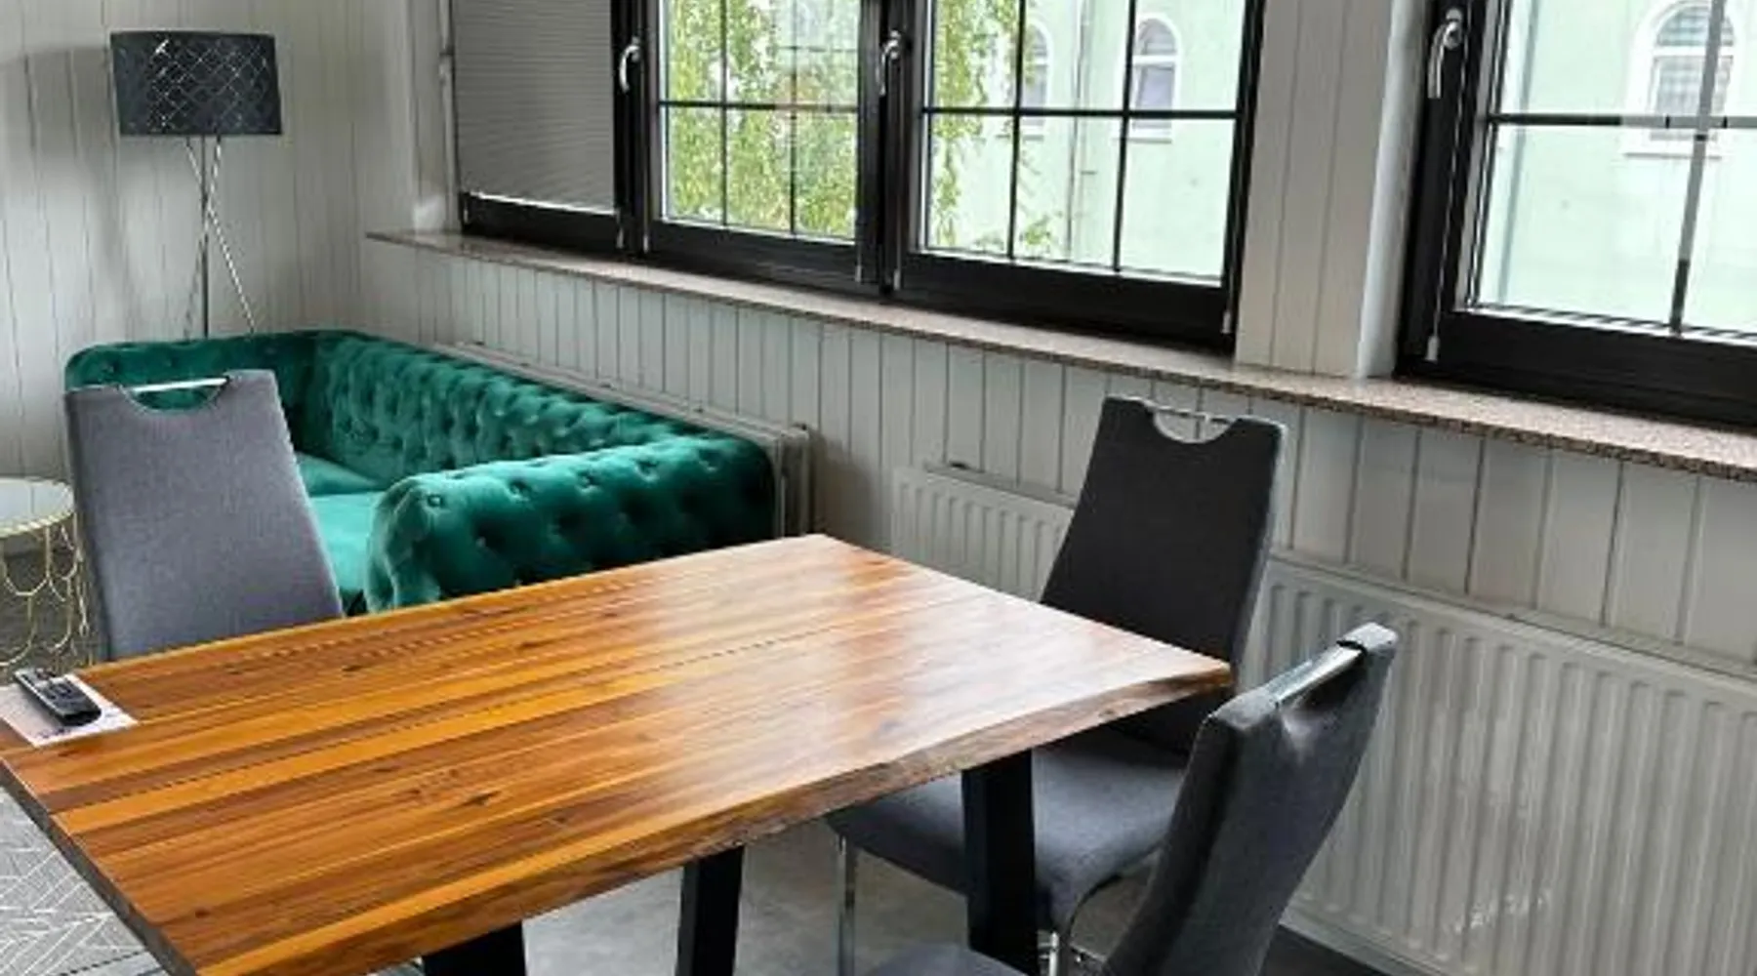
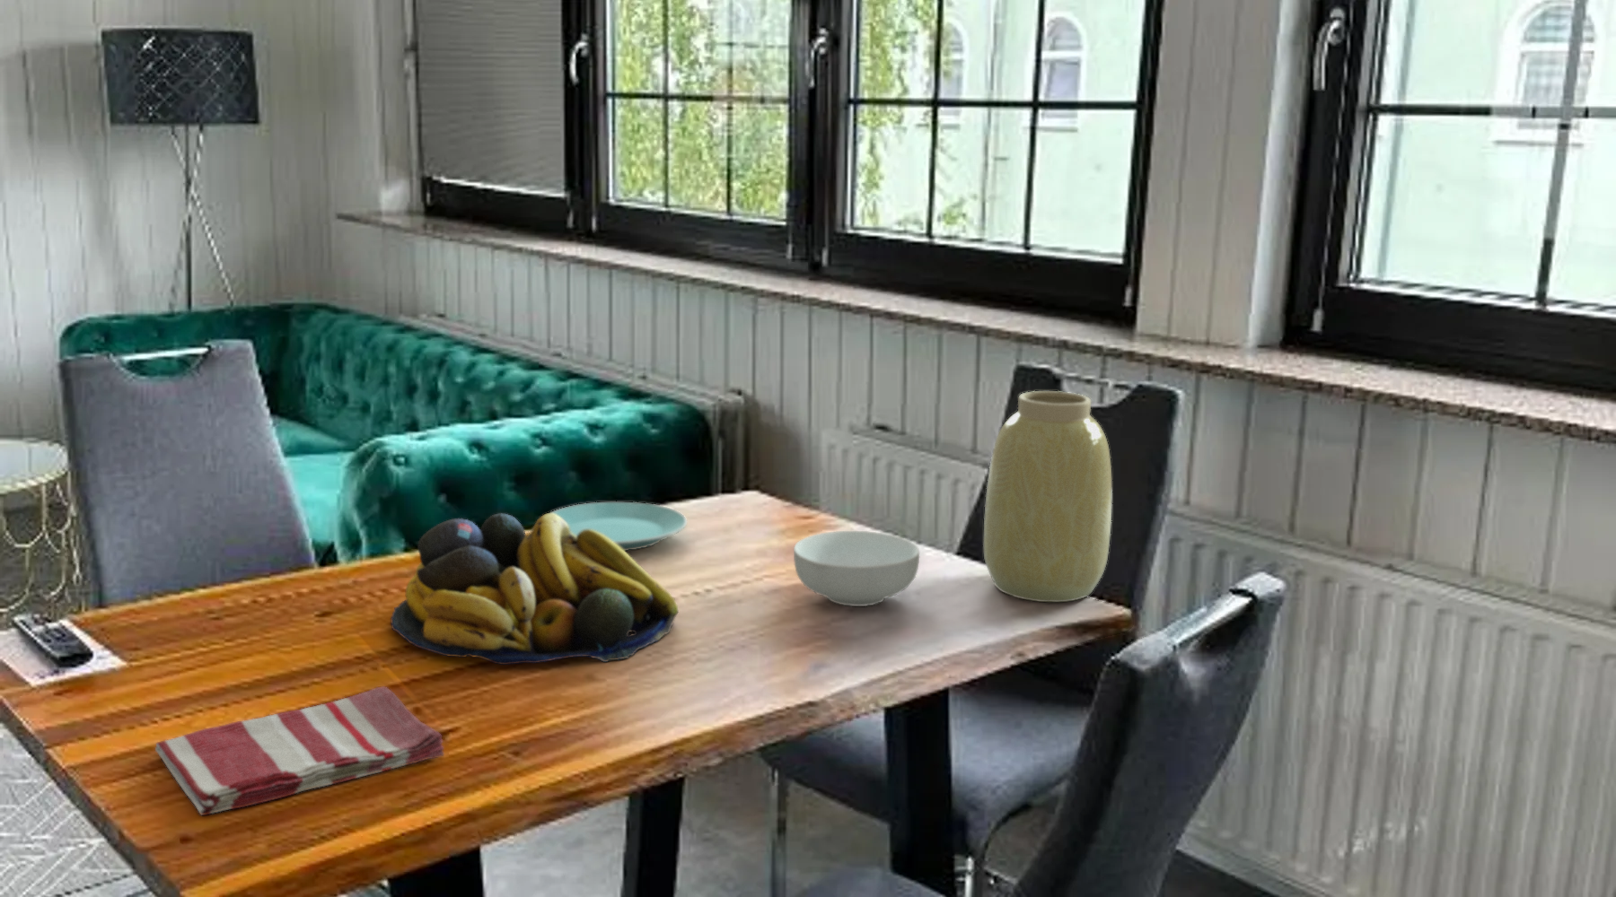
+ vase [983,390,1112,603]
+ fruit bowl [390,513,680,666]
+ dish towel [155,685,444,816]
+ plate [549,502,688,551]
+ cereal bowl [793,530,921,608]
